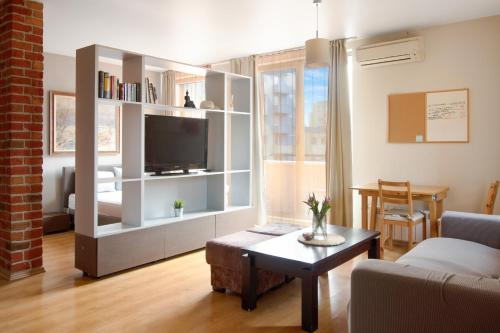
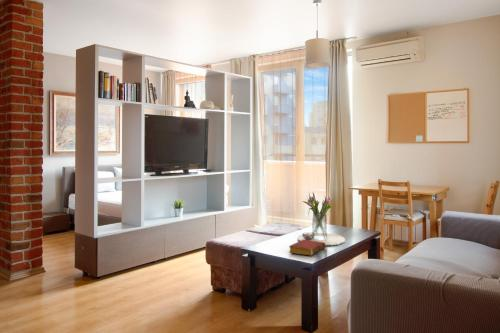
+ book [288,238,326,257]
